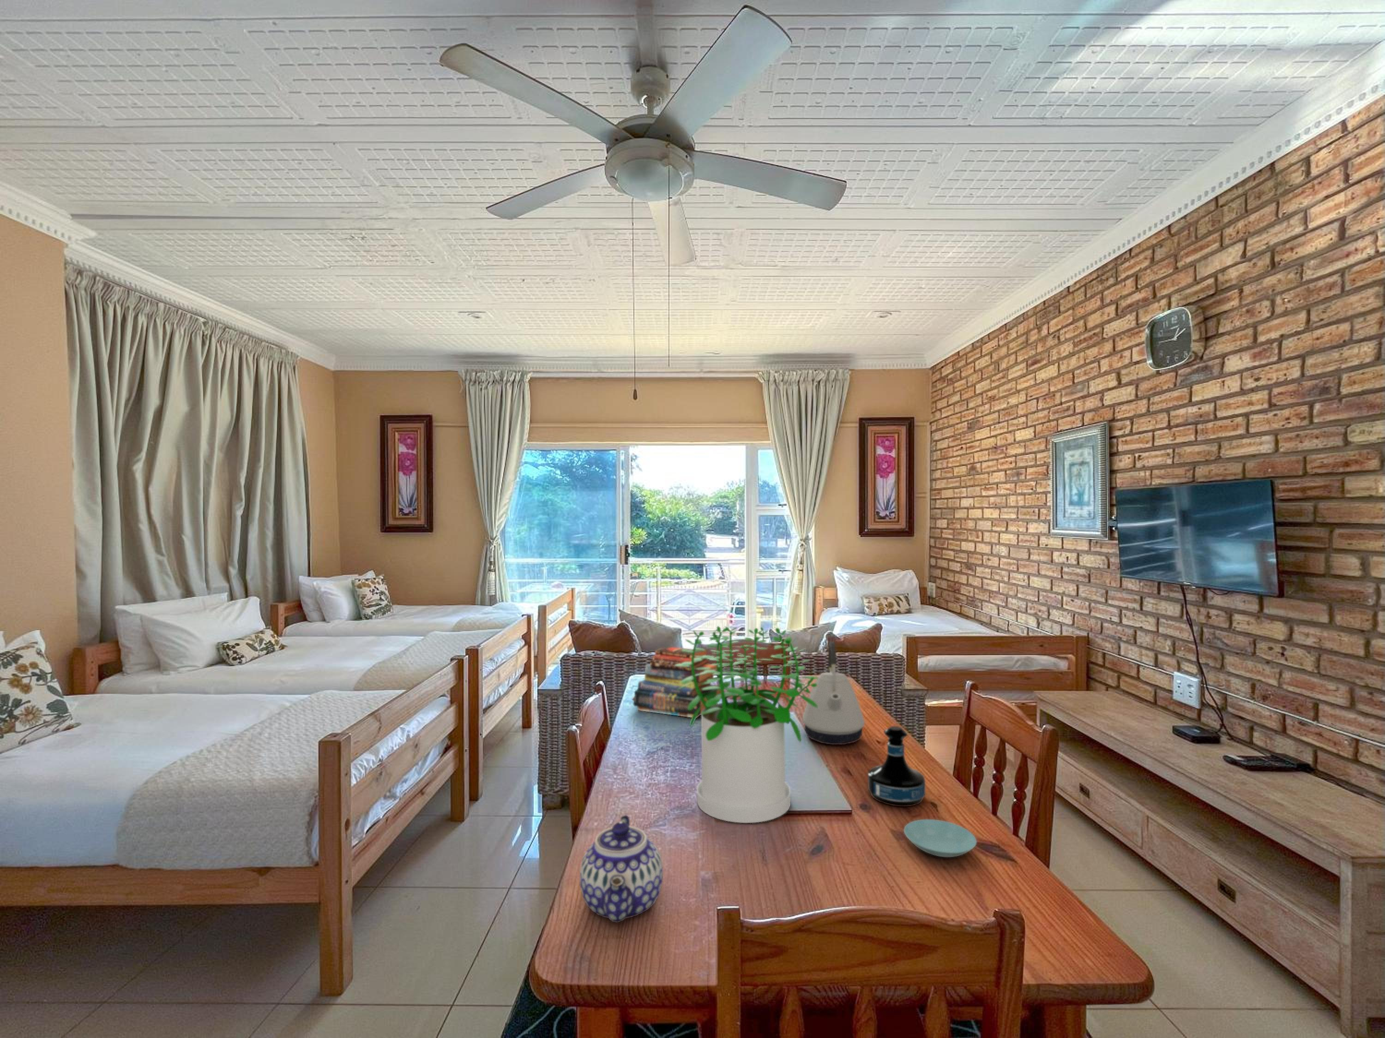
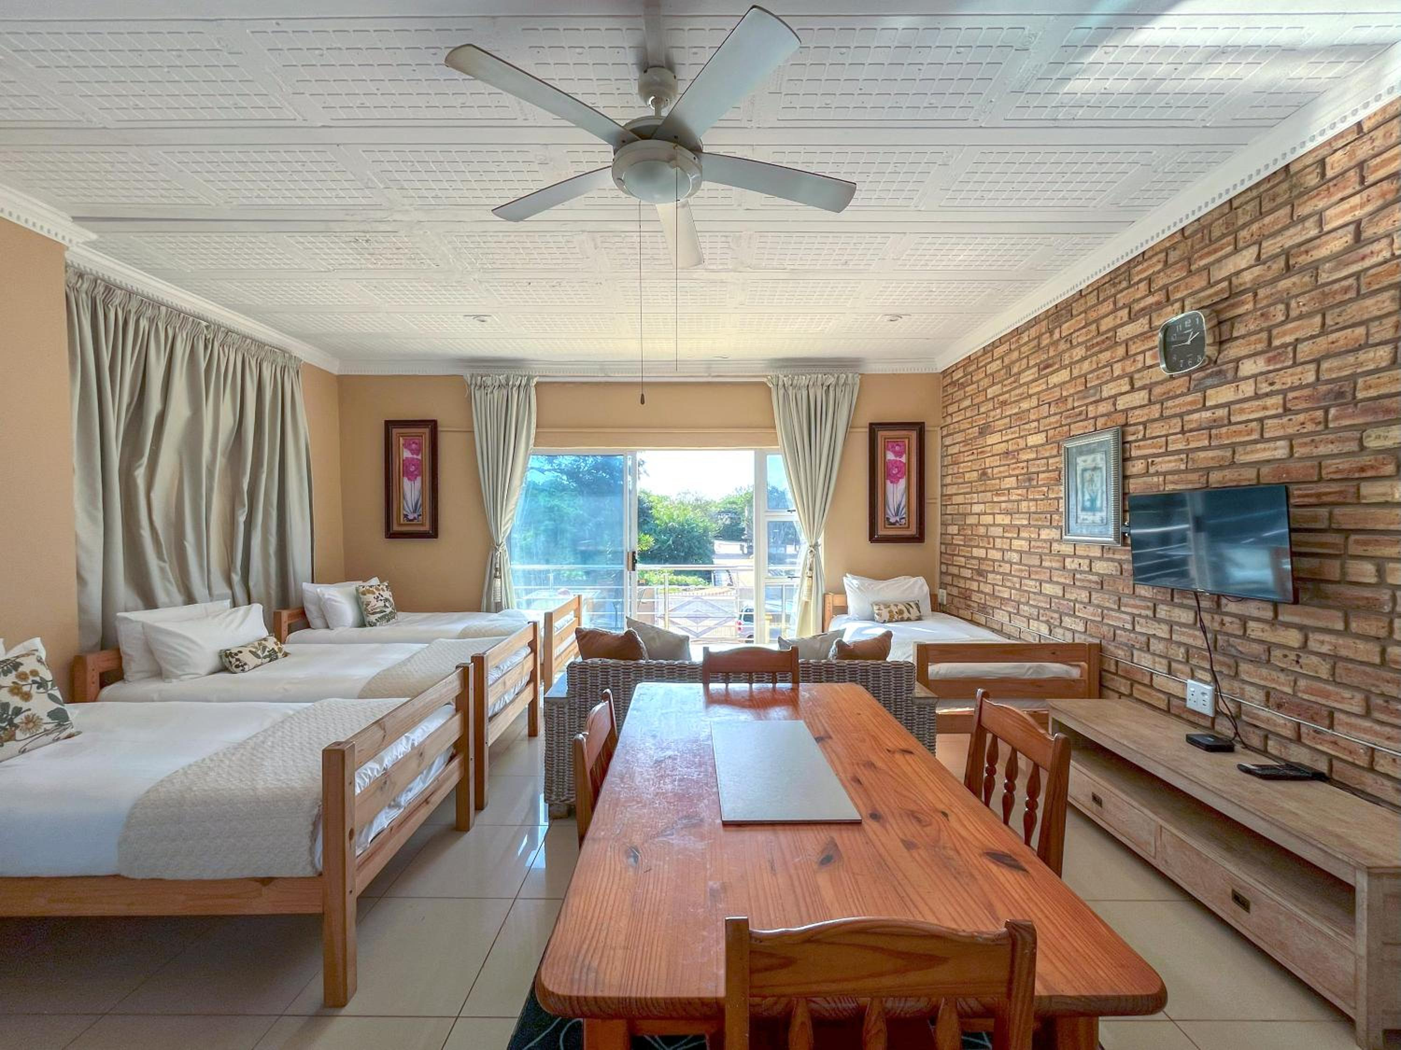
- teapot [579,814,663,924]
- potted plant [675,626,818,823]
- kettle [802,641,865,745]
- tequila bottle [867,726,926,807]
- saucer [903,819,977,858]
- book [631,645,721,719]
